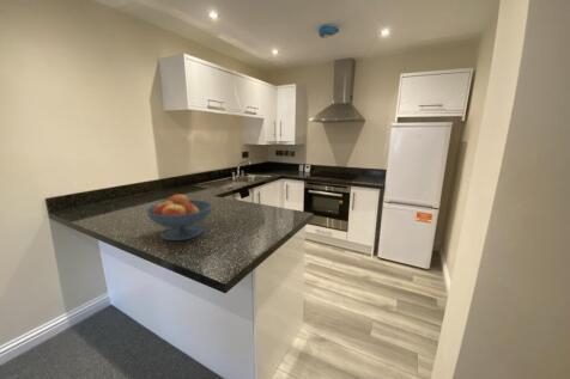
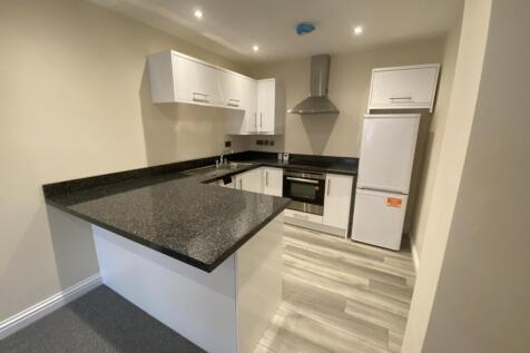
- fruit bowl [145,192,213,242]
